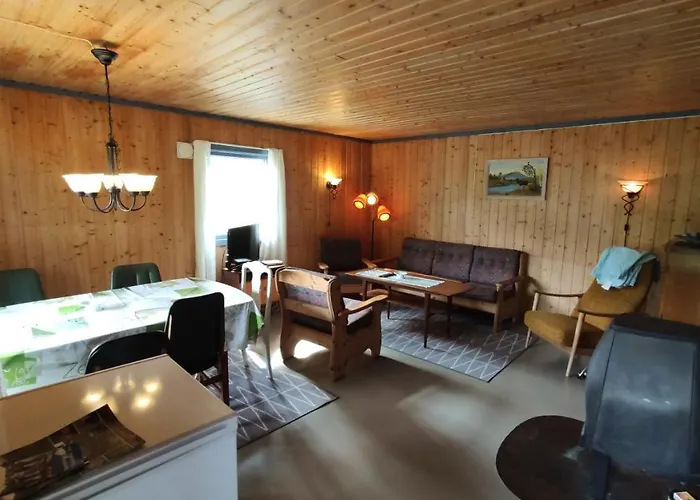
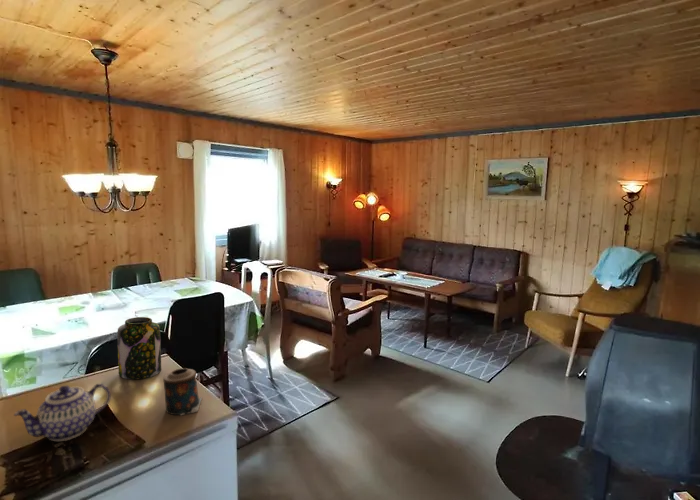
+ jar [116,316,162,380]
+ teapot [13,382,112,442]
+ candle [162,367,203,416]
